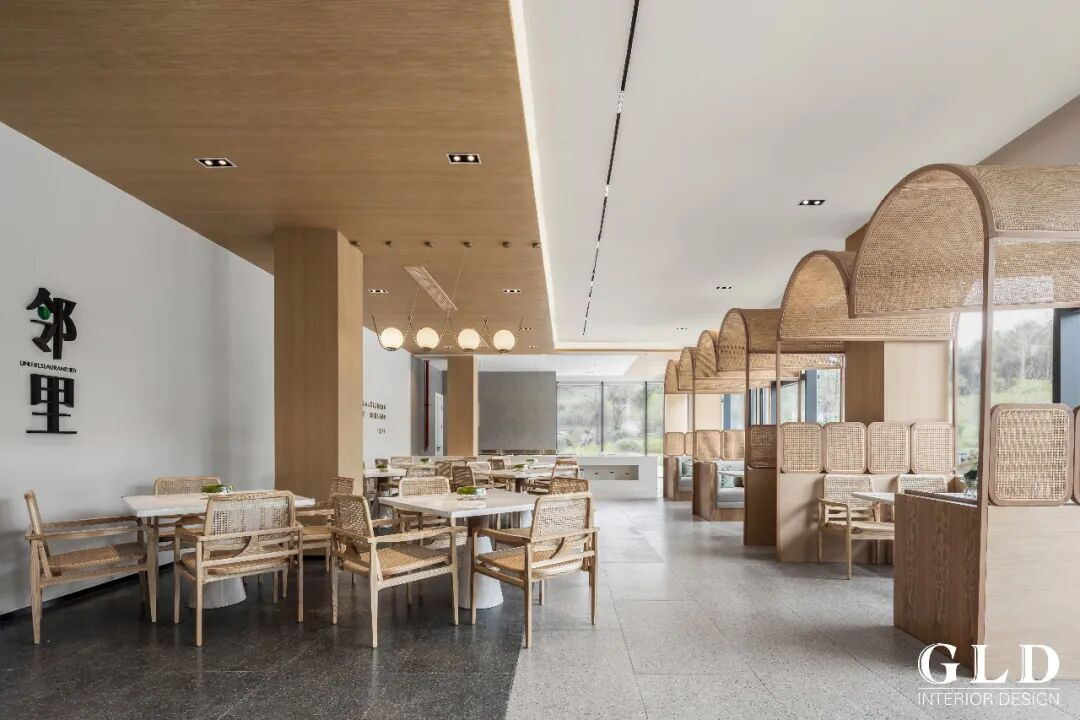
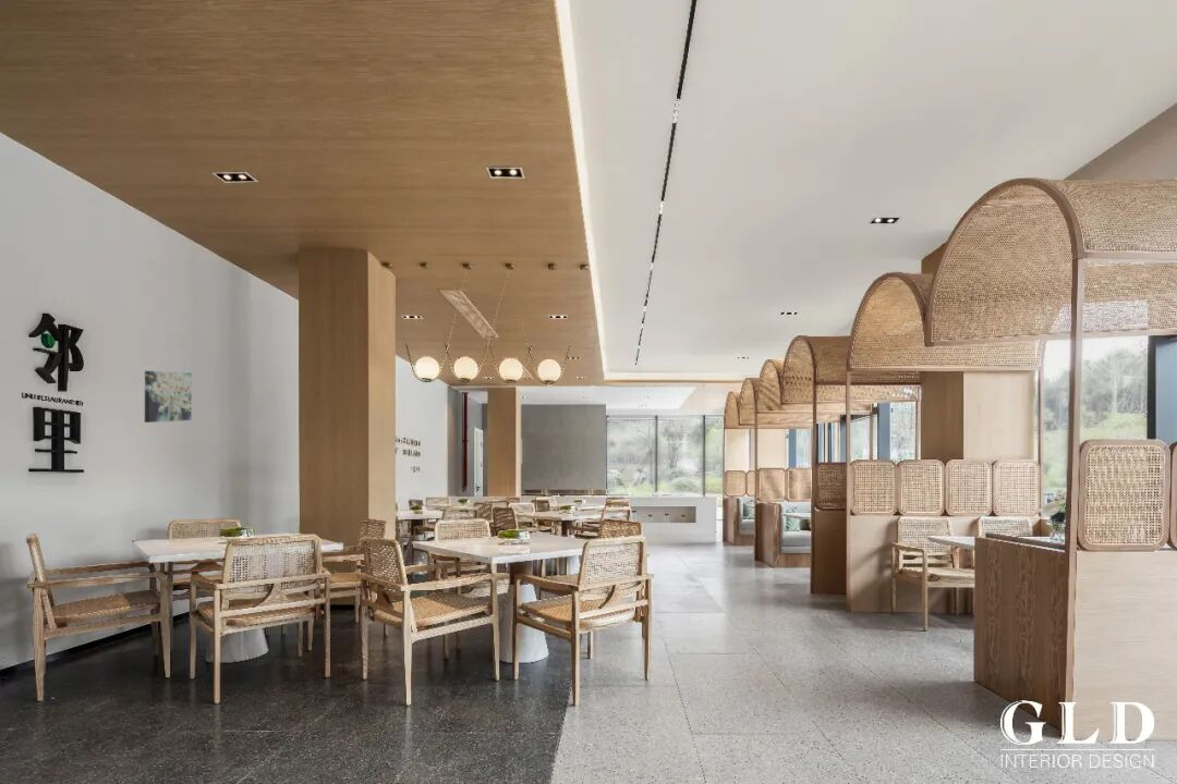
+ wall art [144,370,193,424]
